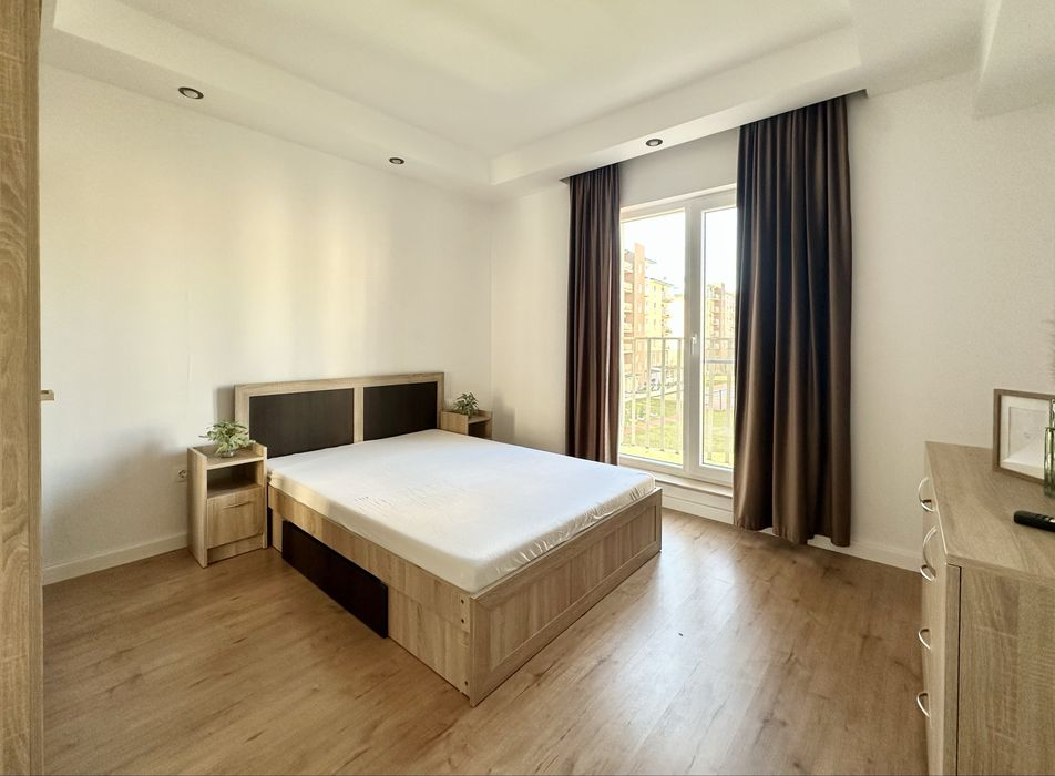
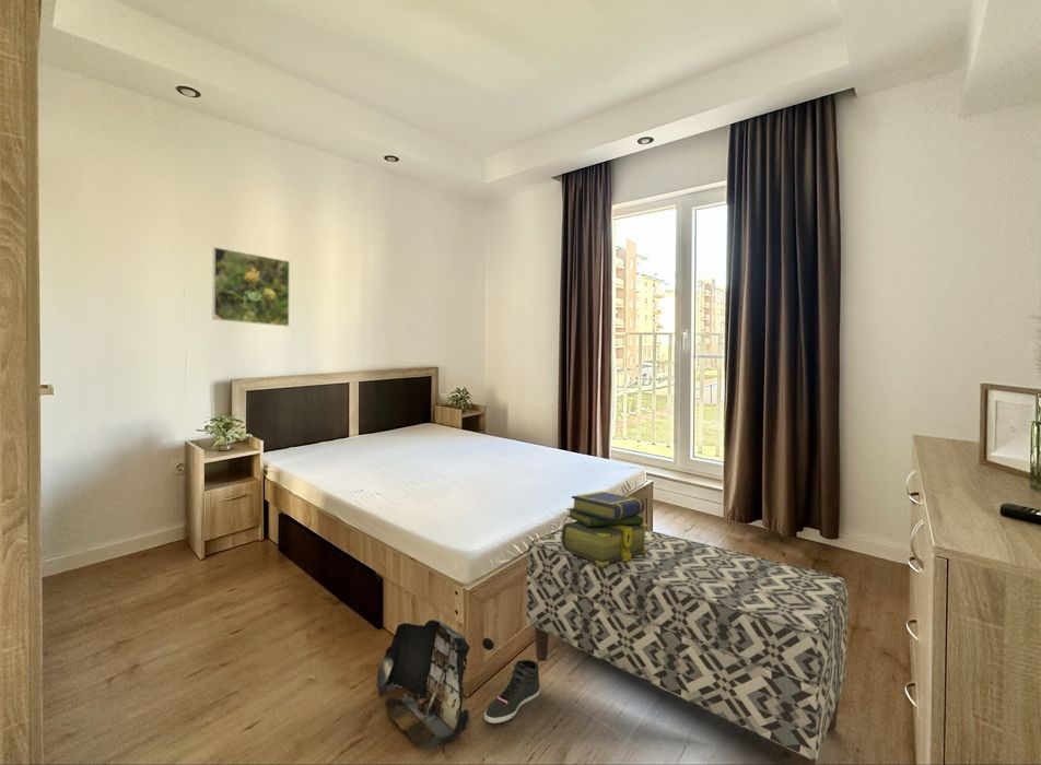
+ bench [526,528,850,765]
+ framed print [211,246,291,328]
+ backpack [375,619,495,750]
+ stack of books [562,491,650,565]
+ sneaker [483,659,541,725]
